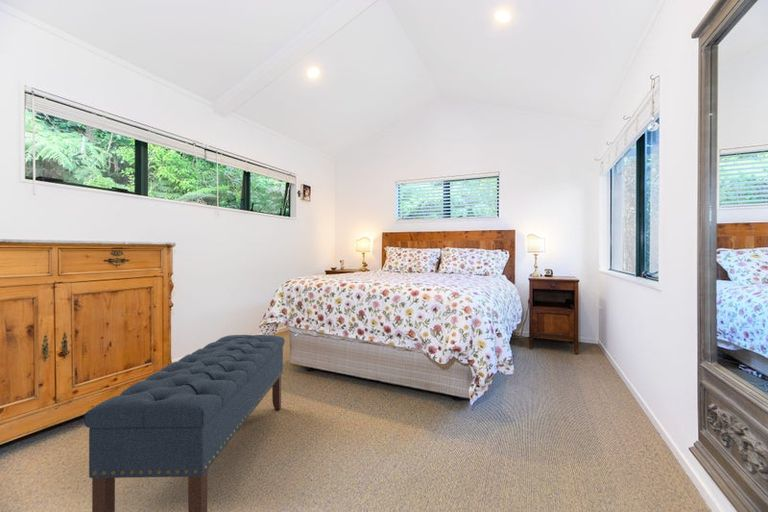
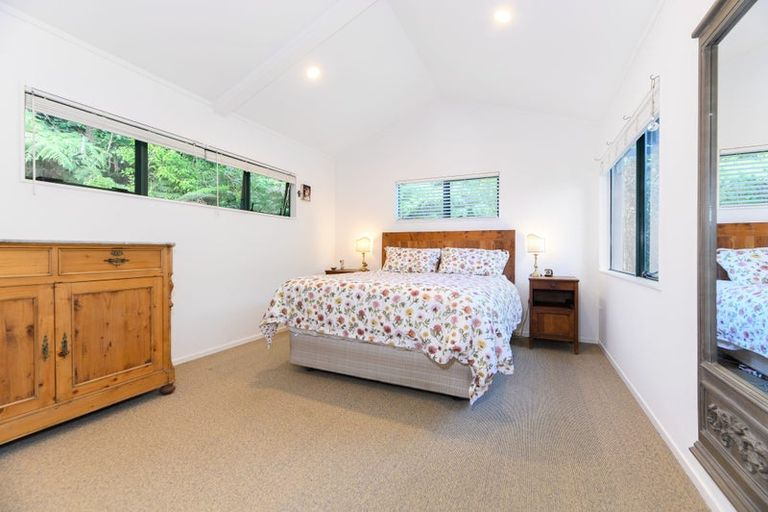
- bench [83,334,286,512]
